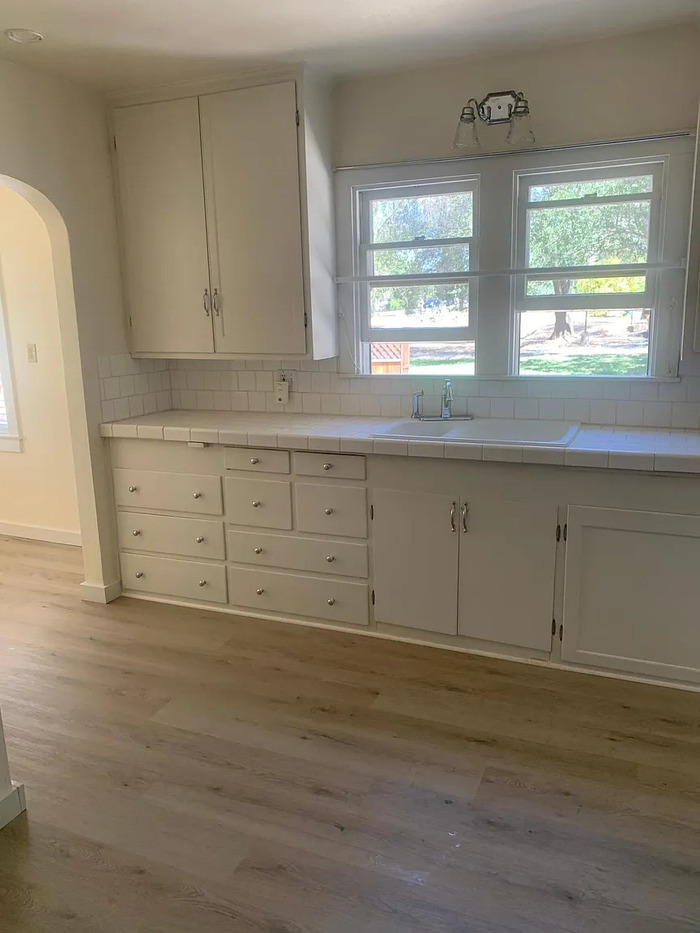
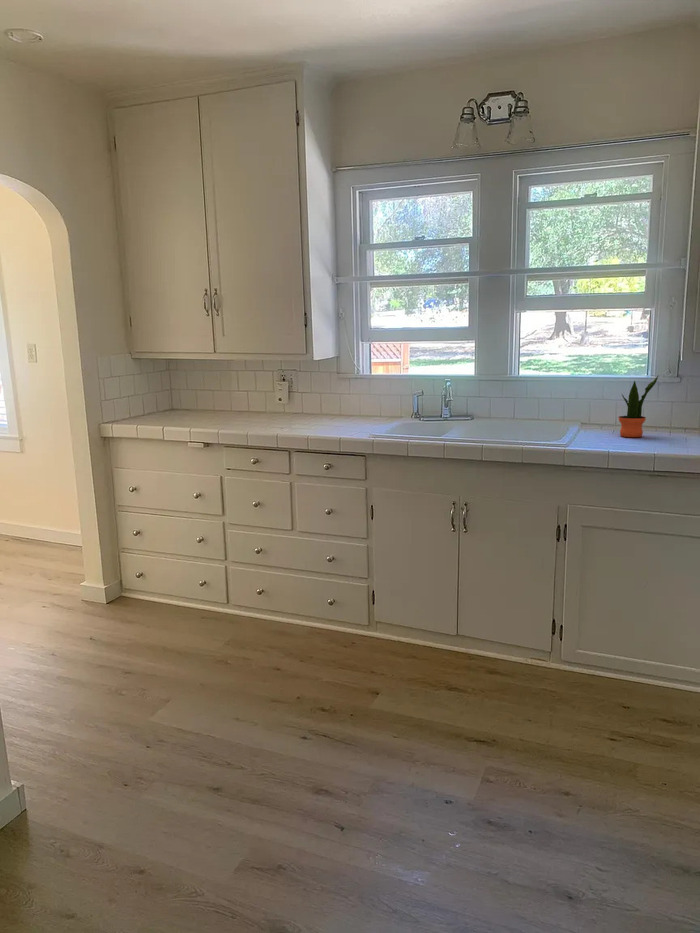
+ potted plant [618,374,660,438]
